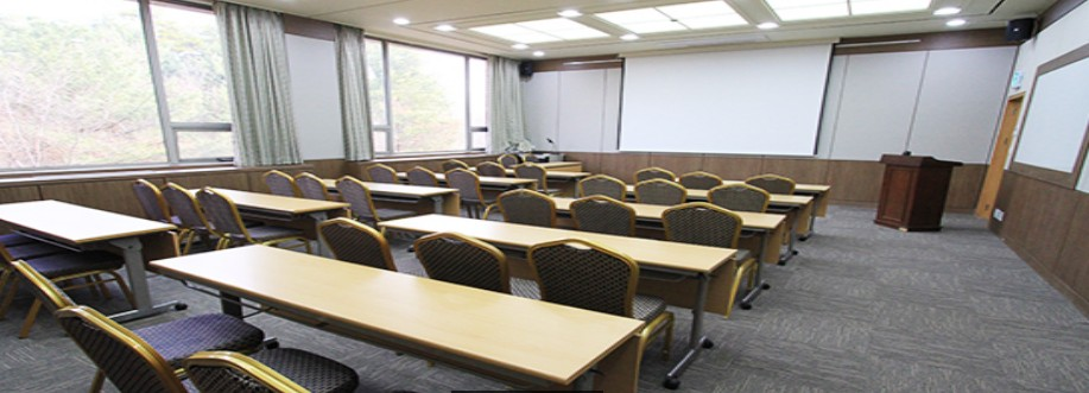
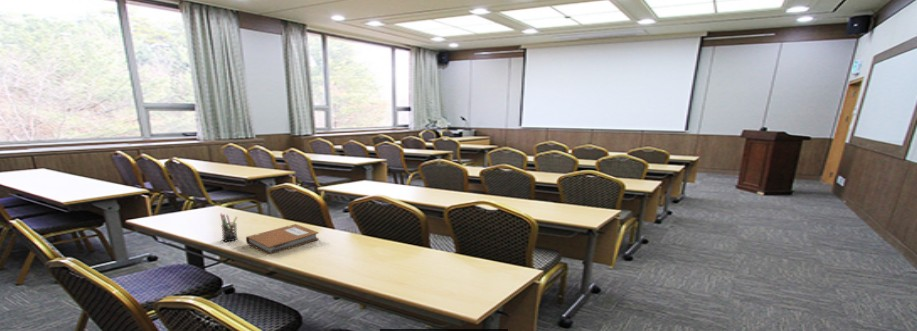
+ notebook [245,223,320,255]
+ pen holder [219,213,238,243]
